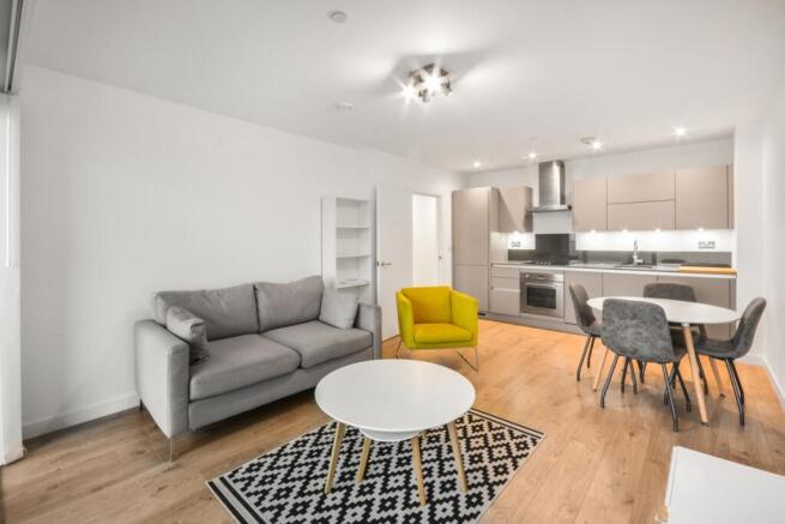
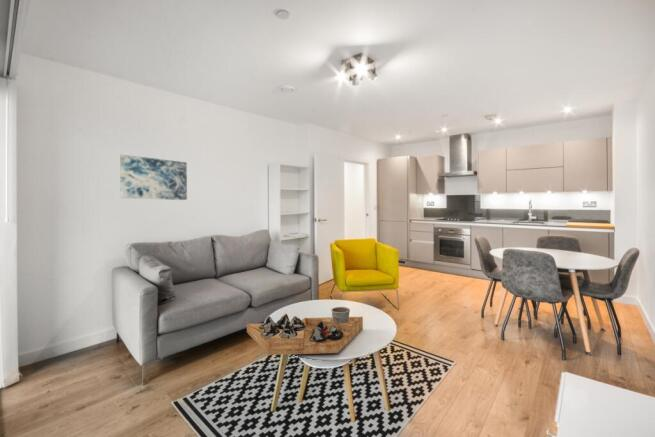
+ decorative tray [246,306,364,356]
+ wall art [119,153,188,201]
